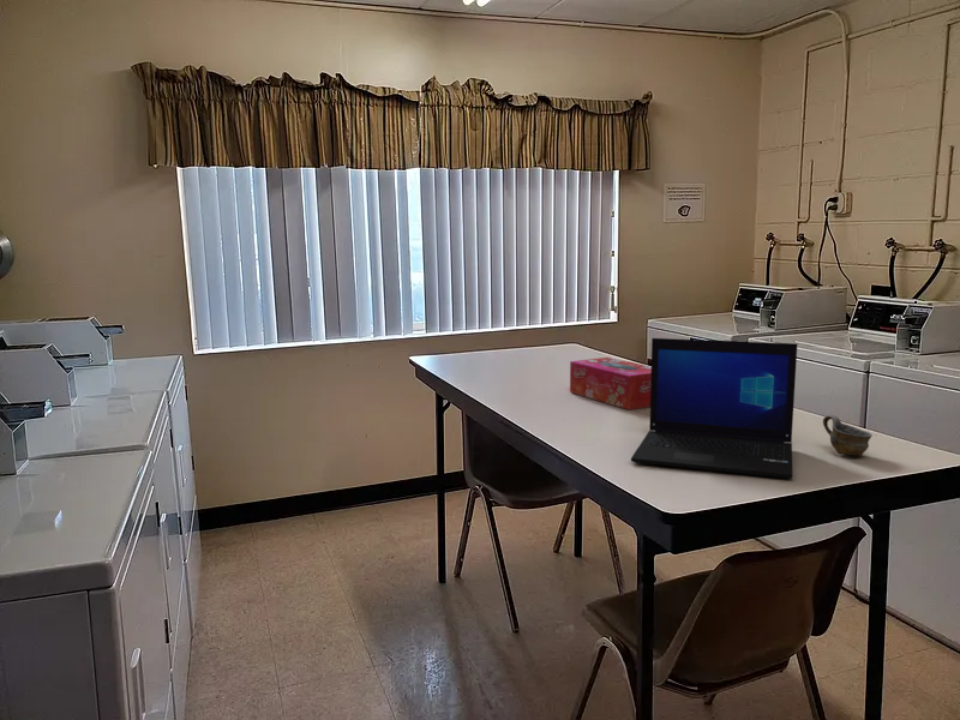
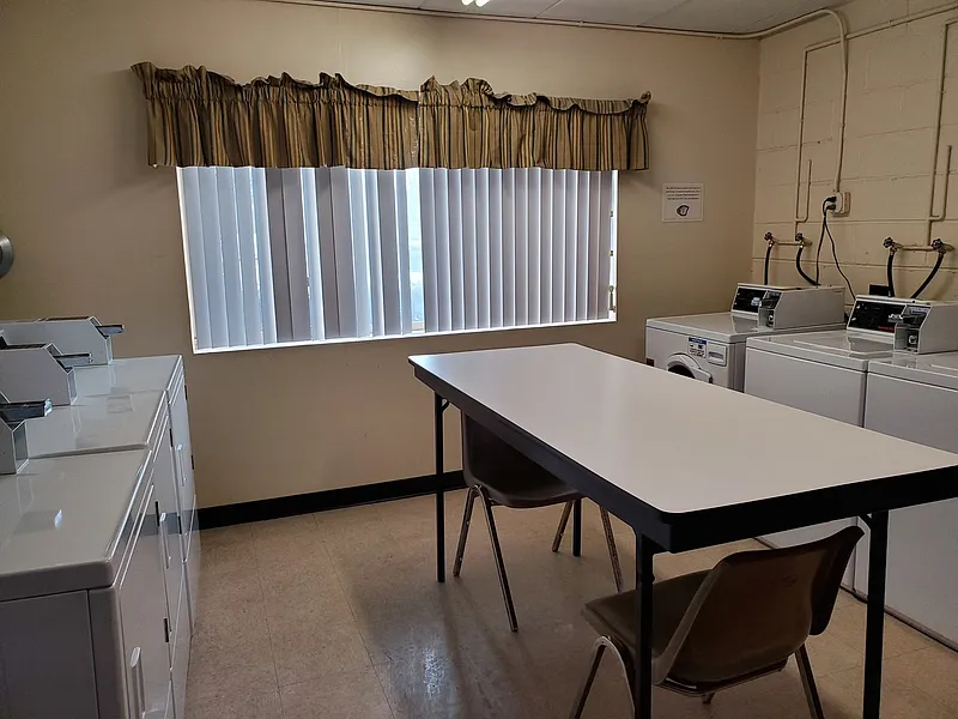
- laptop [630,337,798,479]
- cup [822,414,874,456]
- tissue box [569,356,652,410]
